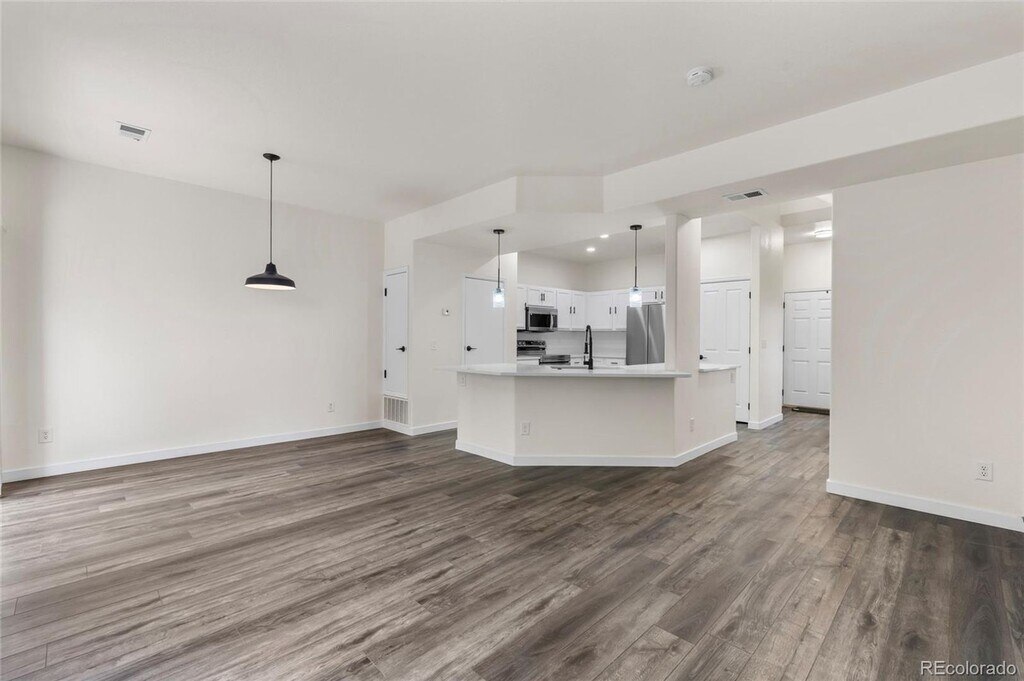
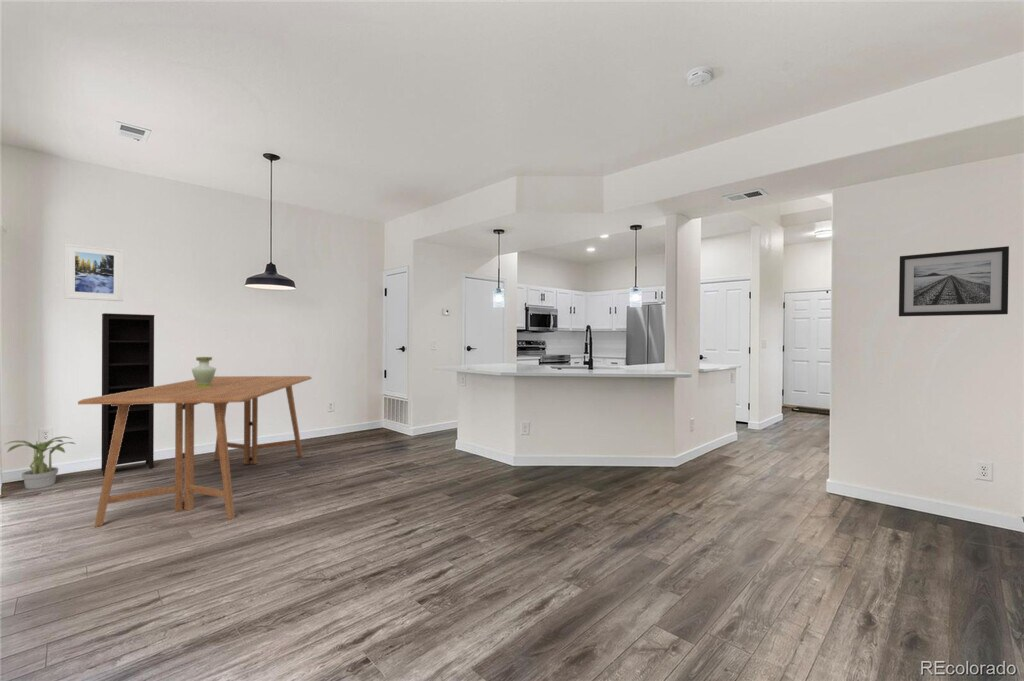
+ wall art [898,245,1010,317]
+ dining table [77,375,313,528]
+ potted plant [3,436,76,490]
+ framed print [64,242,124,302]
+ bookcase [101,312,155,477]
+ vase [191,356,217,387]
